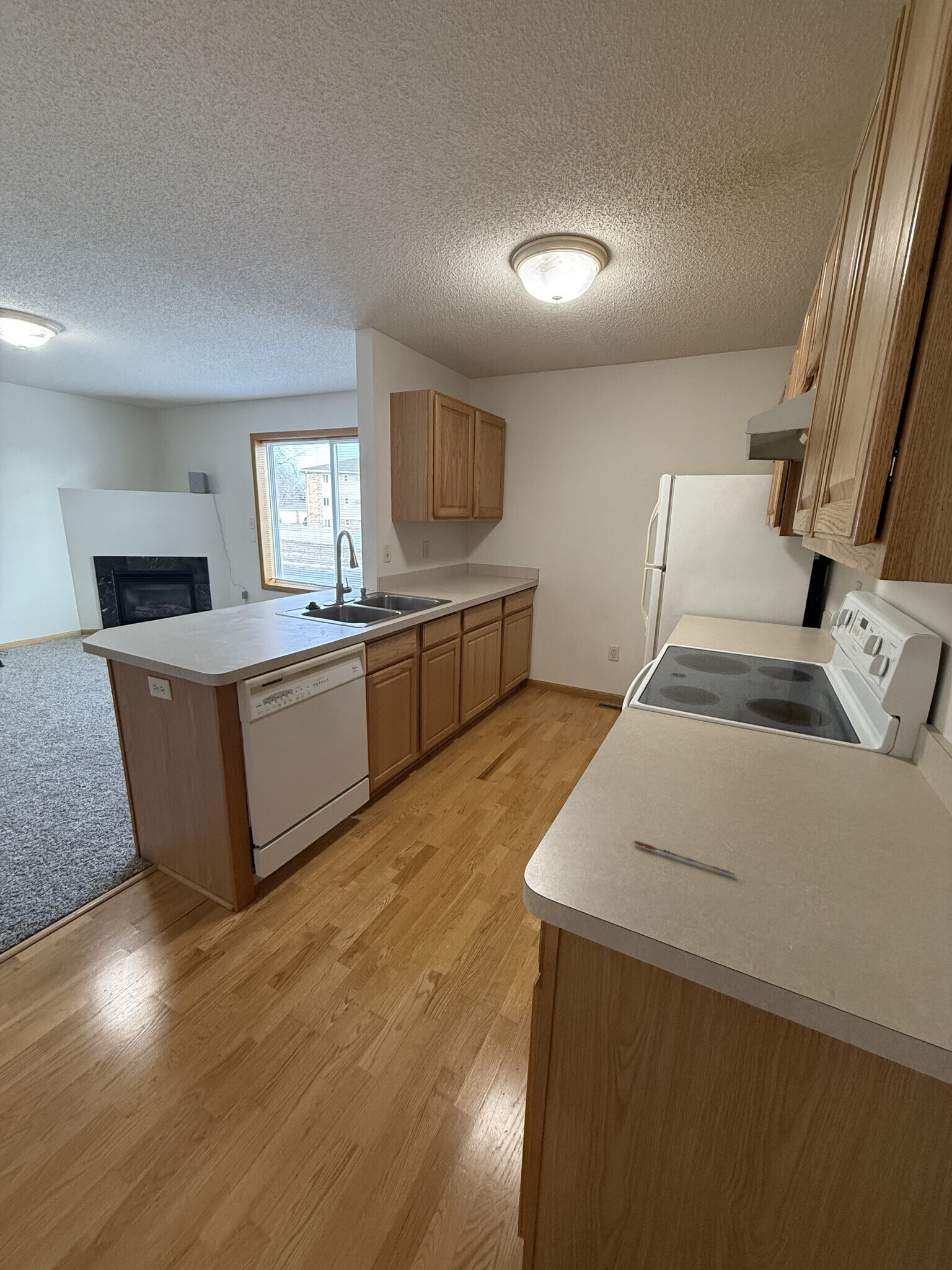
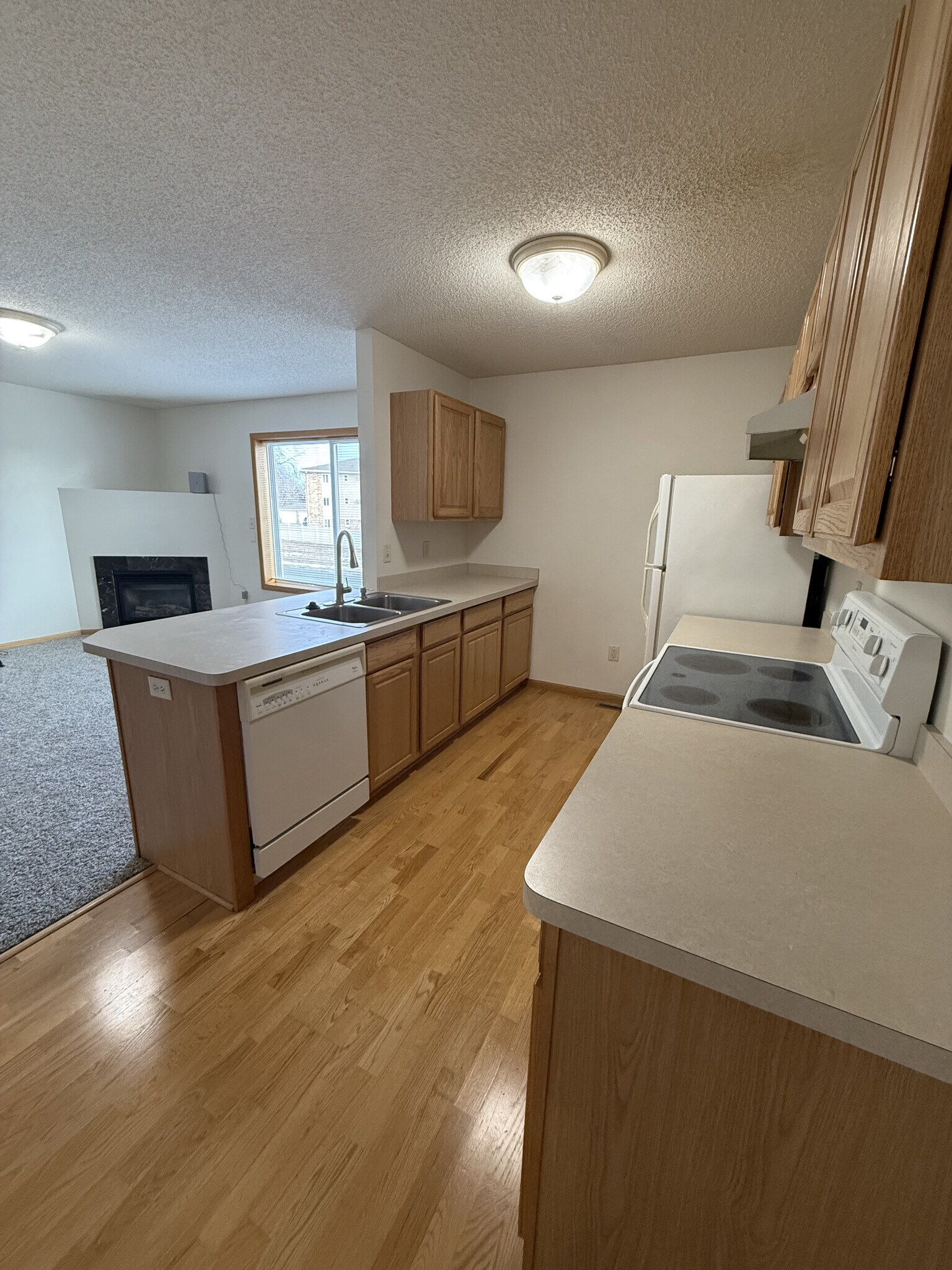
- pen [633,840,736,876]
